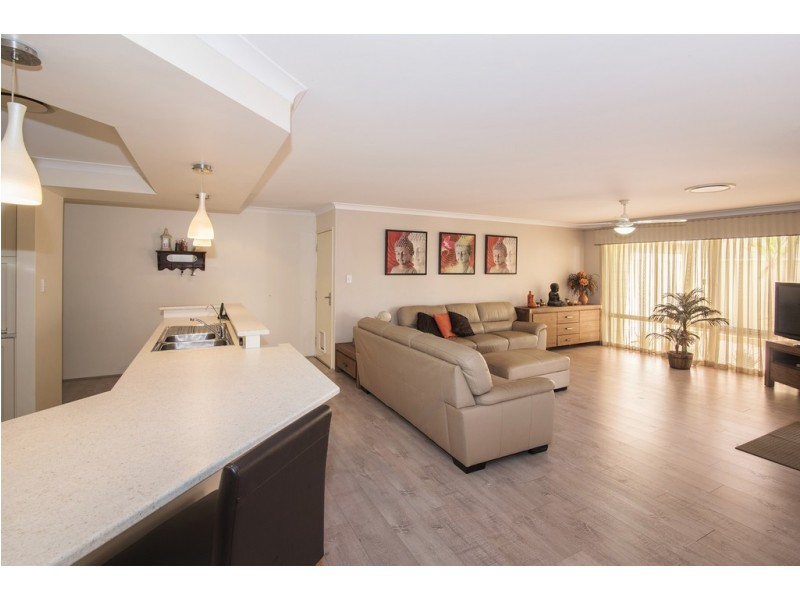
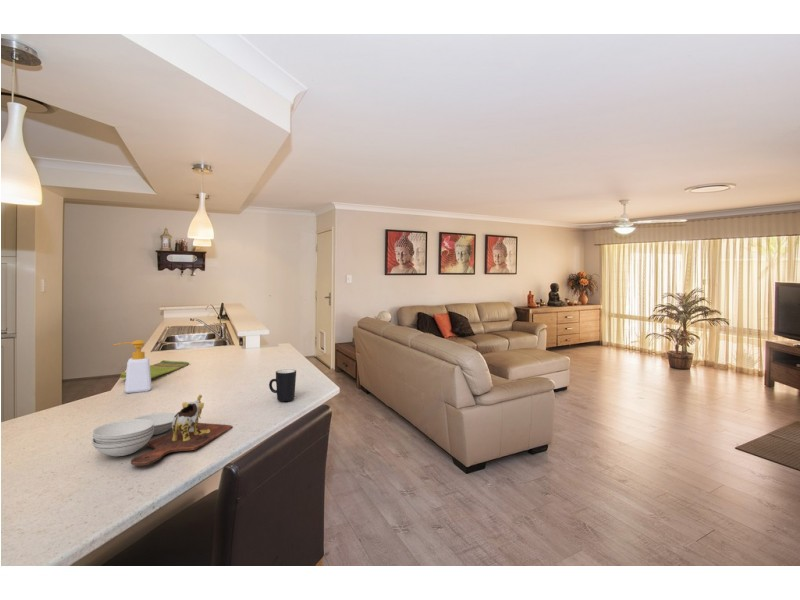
+ cutting board [91,394,233,467]
+ soap bottle [112,339,152,394]
+ dish towel [119,359,190,379]
+ mug [268,369,297,402]
